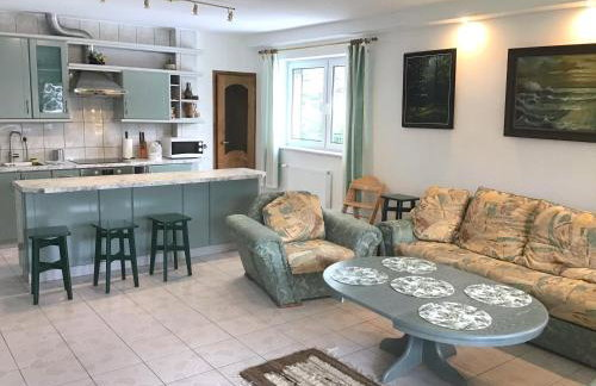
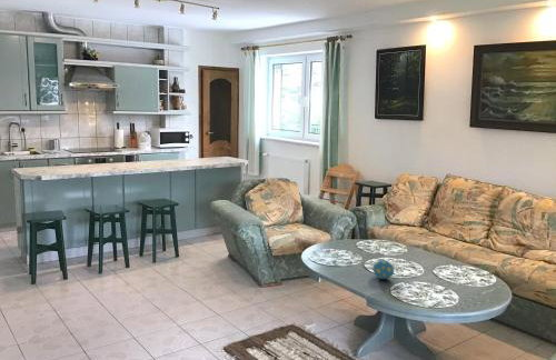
+ decorative egg [371,259,395,280]
